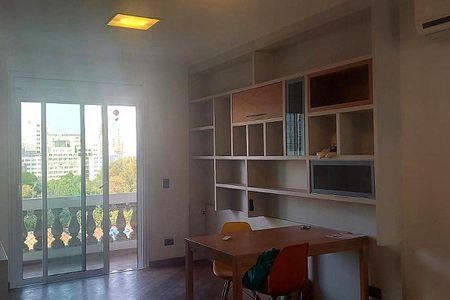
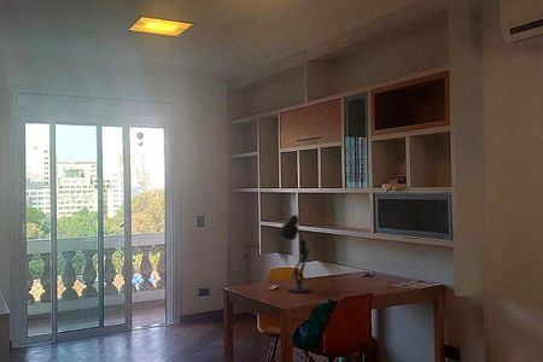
+ desk lamp [279,214,311,293]
